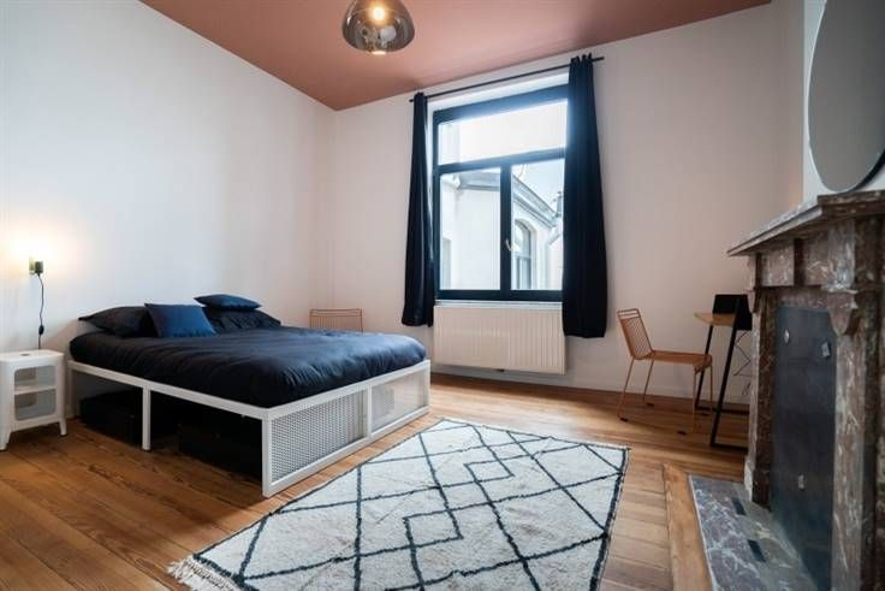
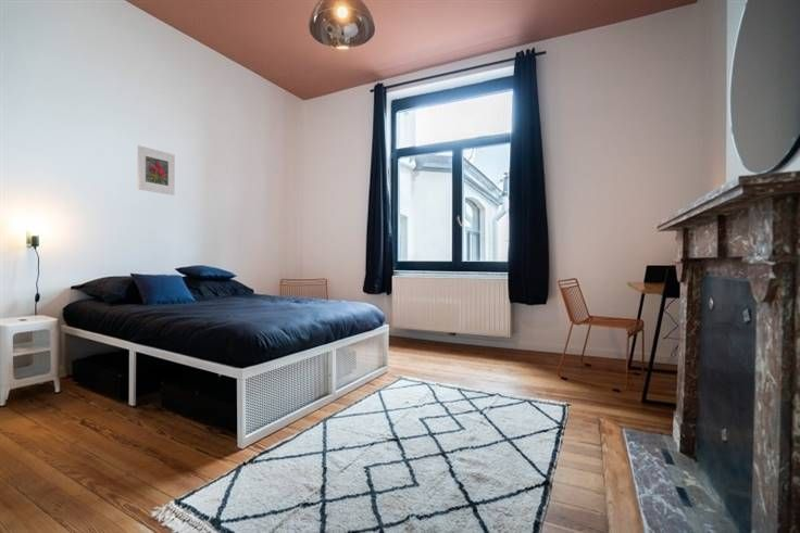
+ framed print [137,144,176,196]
